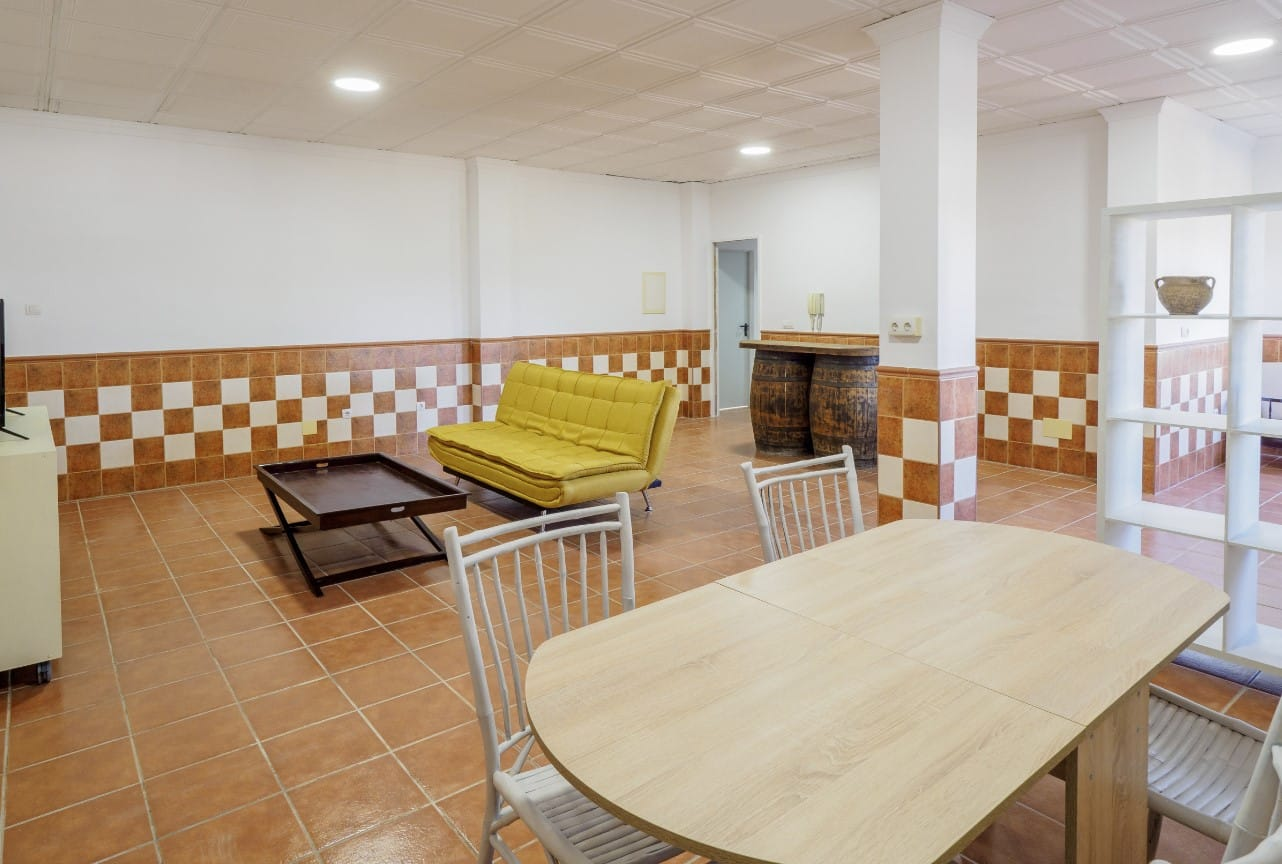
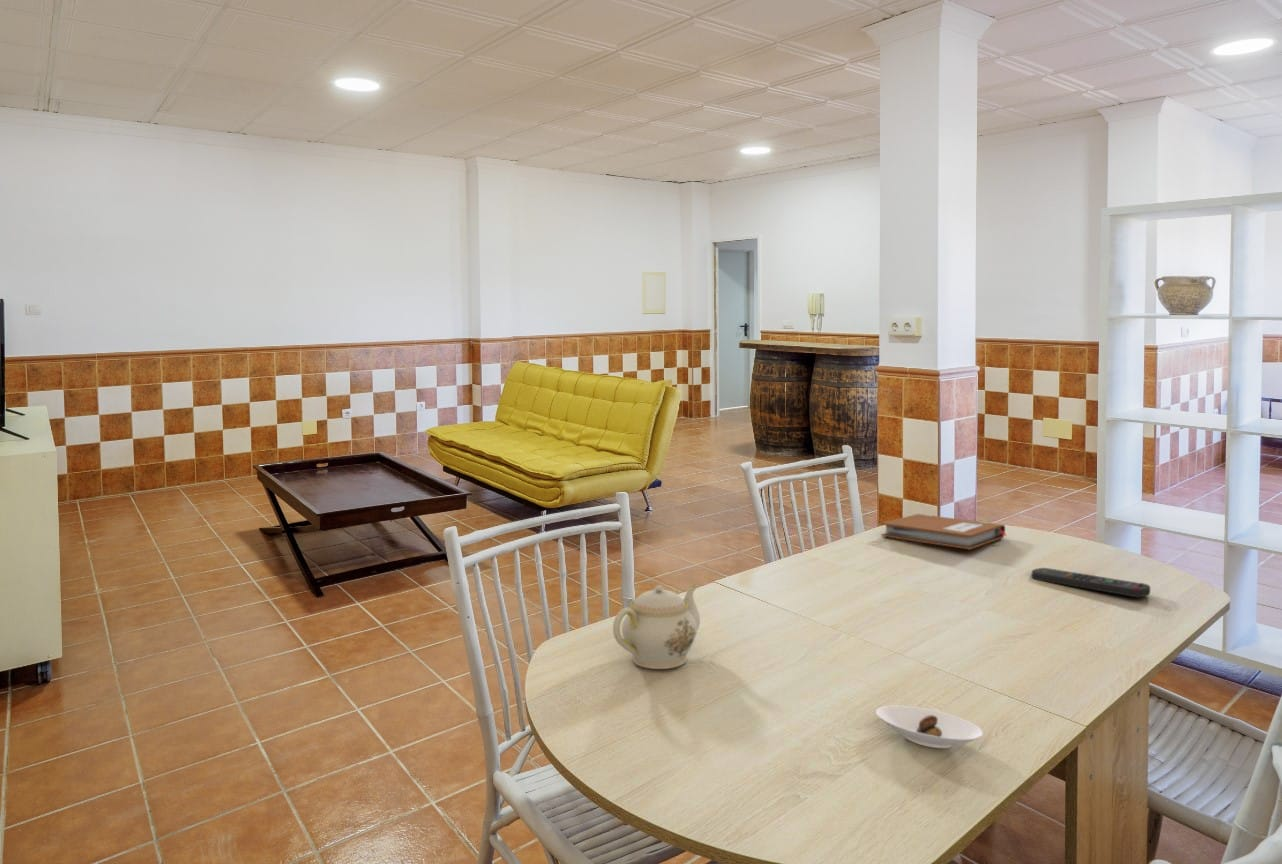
+ notebook [880,513,1007,550]
+ saucer [875,705,984,749]
+ teapot [612,584,701,670]
+ remote control [1031,567,1151,598]
